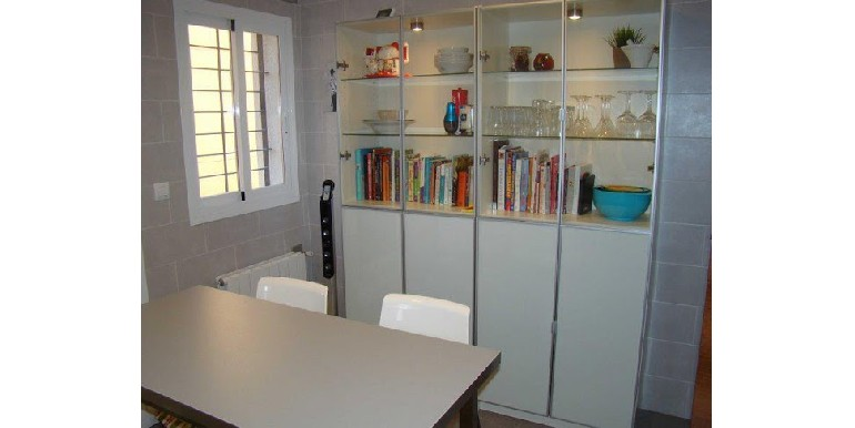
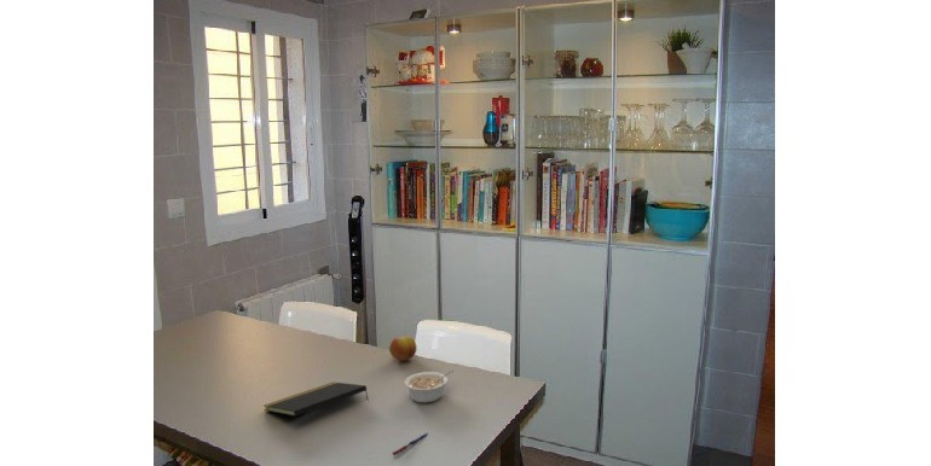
+ fruit [388,336,418,362]
+ pen [391,432,429,456]
+ legume [404,369,455,403]
+ notepad [262,381,369,418]
